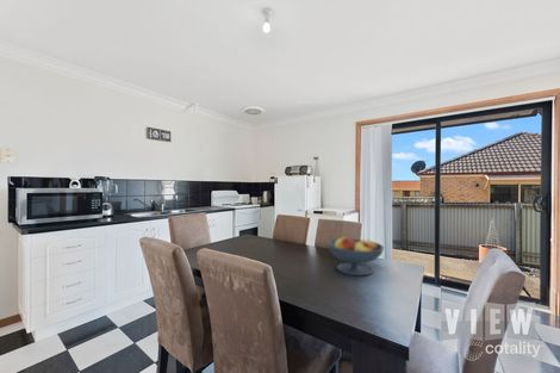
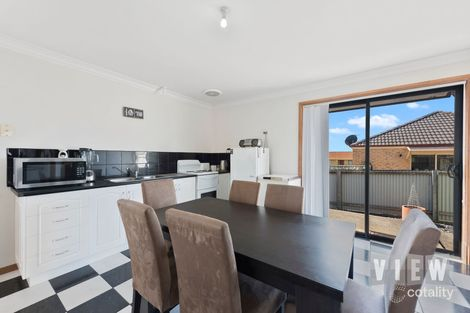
- fruit bowl [326,236,385,276]
